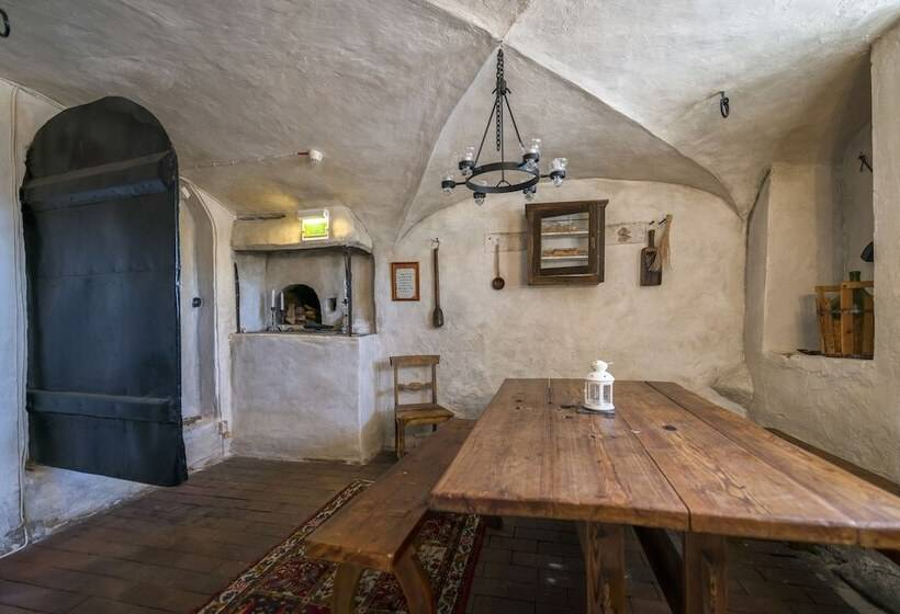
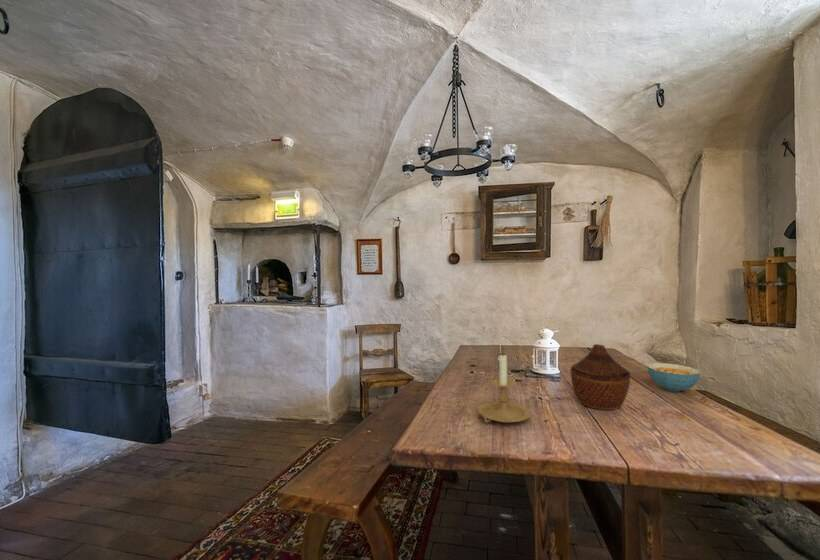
+ candle holder [476,352,532,424]
+ woven basket [570,343,632,411]
+ cereal bowl [646,362,701,392]
